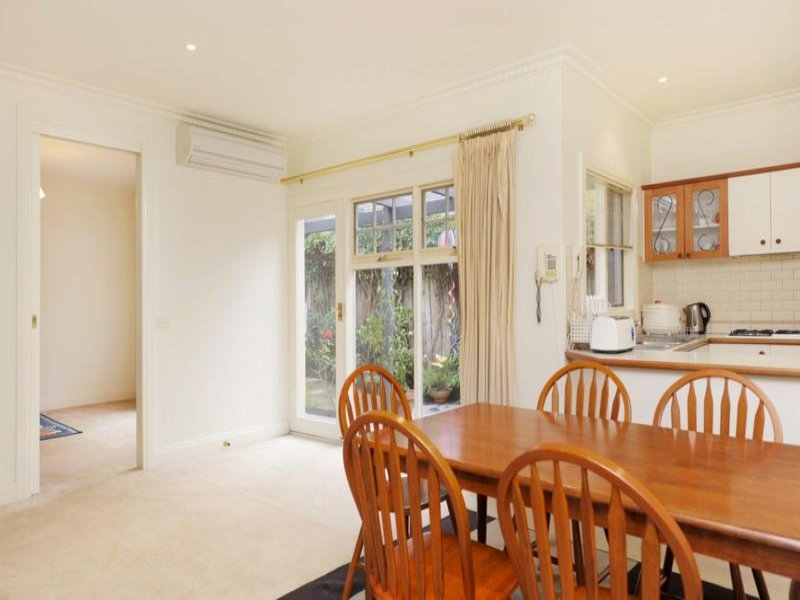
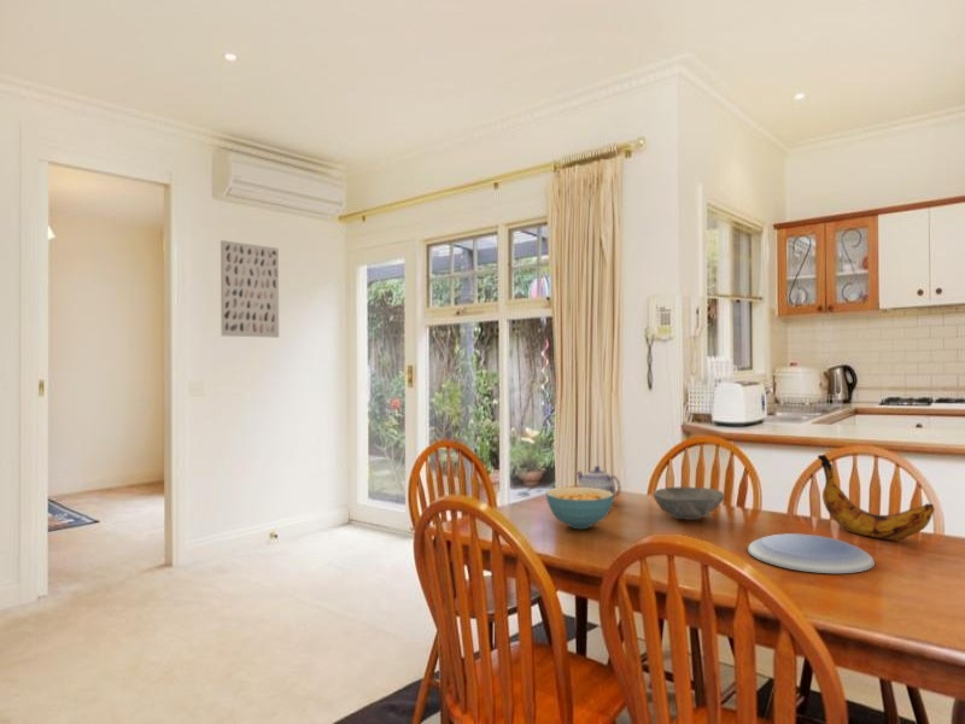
+ wall art [220,239,280,339]
+ bowl [653,486,726,521]
+ cereal bowl [545,486,615,530]
+ banana [817,453,936,541]
+ plate [747,532,876,574]
+ teapot [575,465,622,498]
